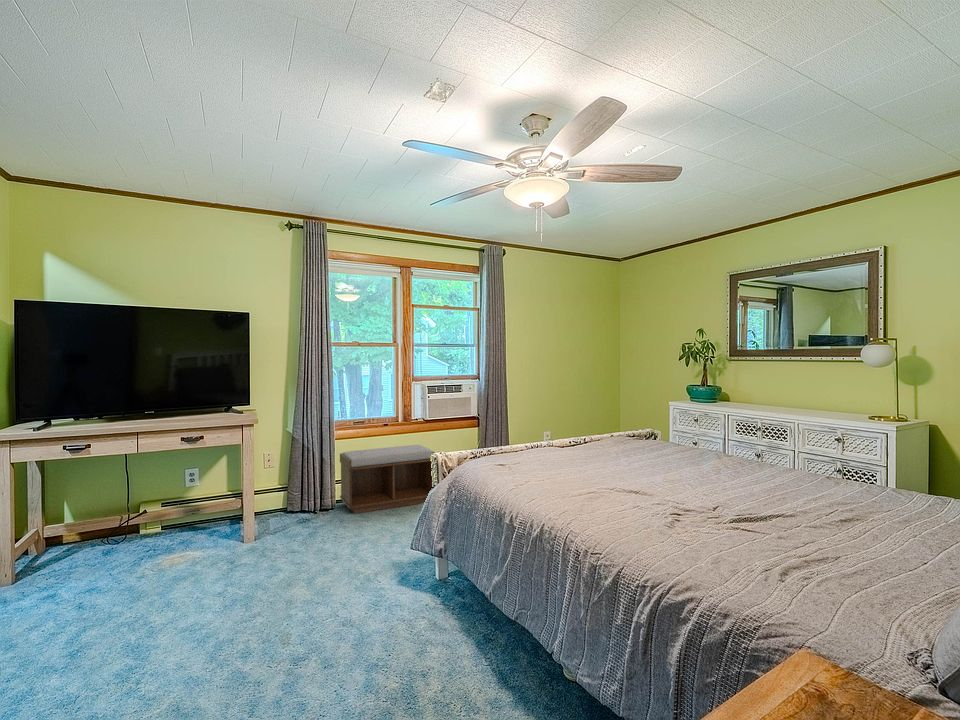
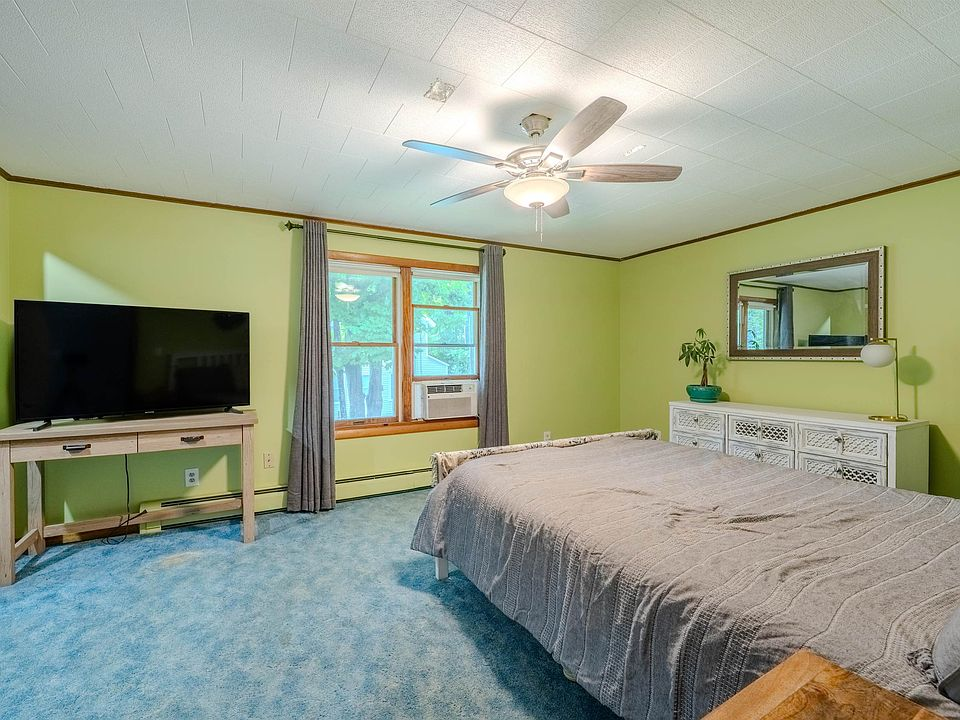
- bench [339,444,436,515]
